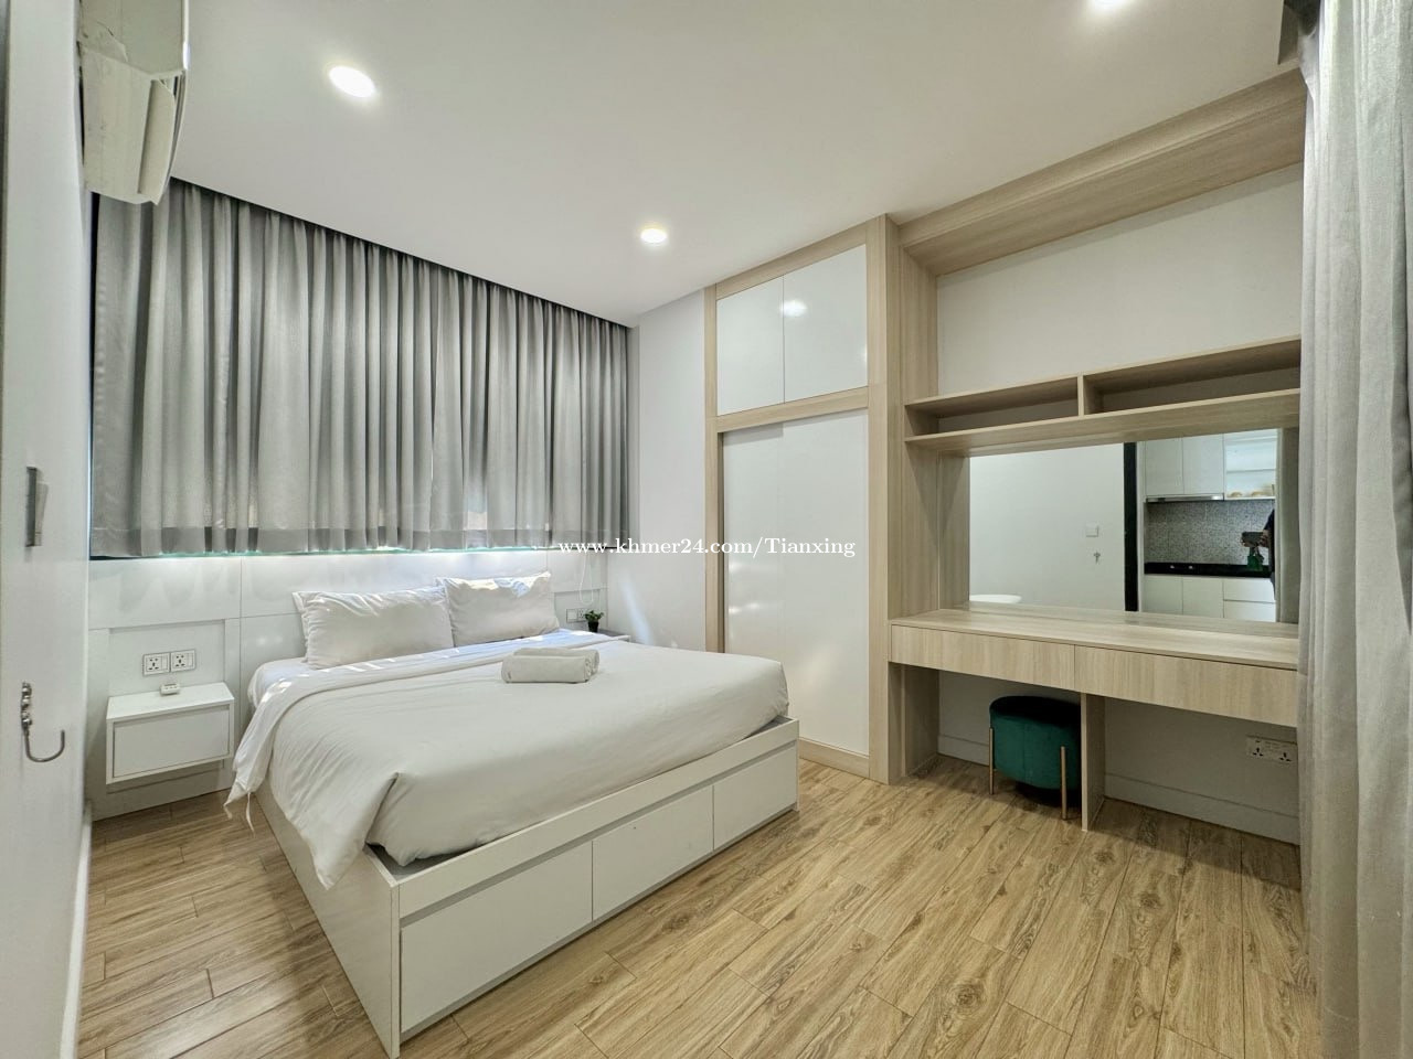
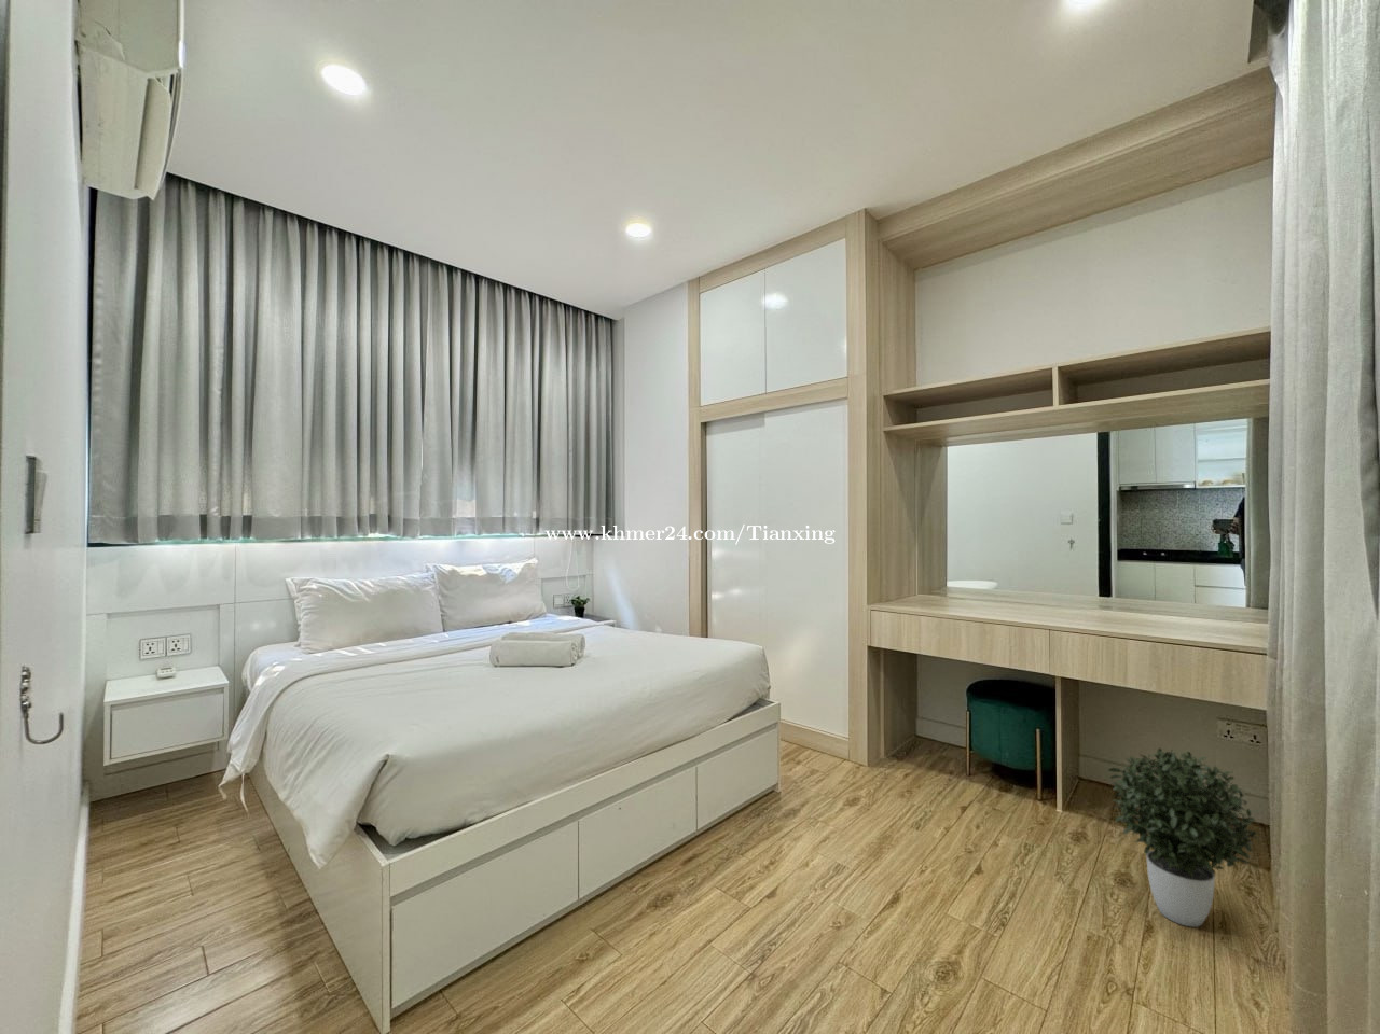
+ potted plant [1107,747,1260,929]
